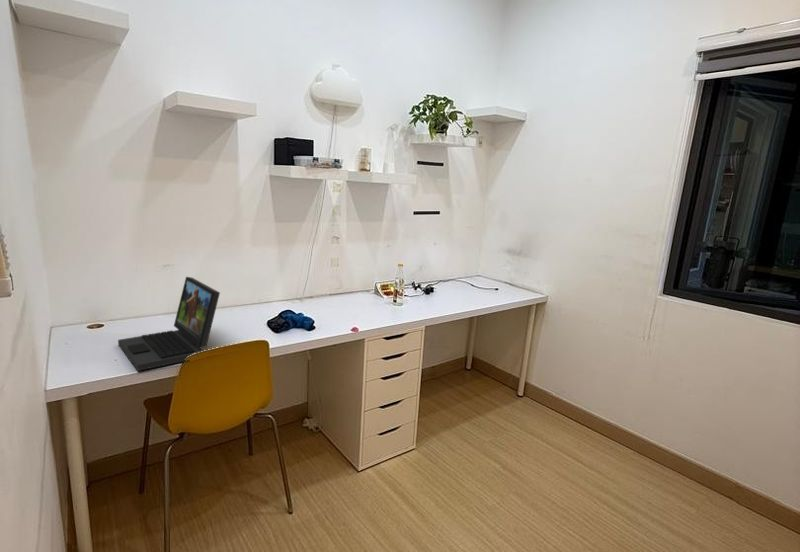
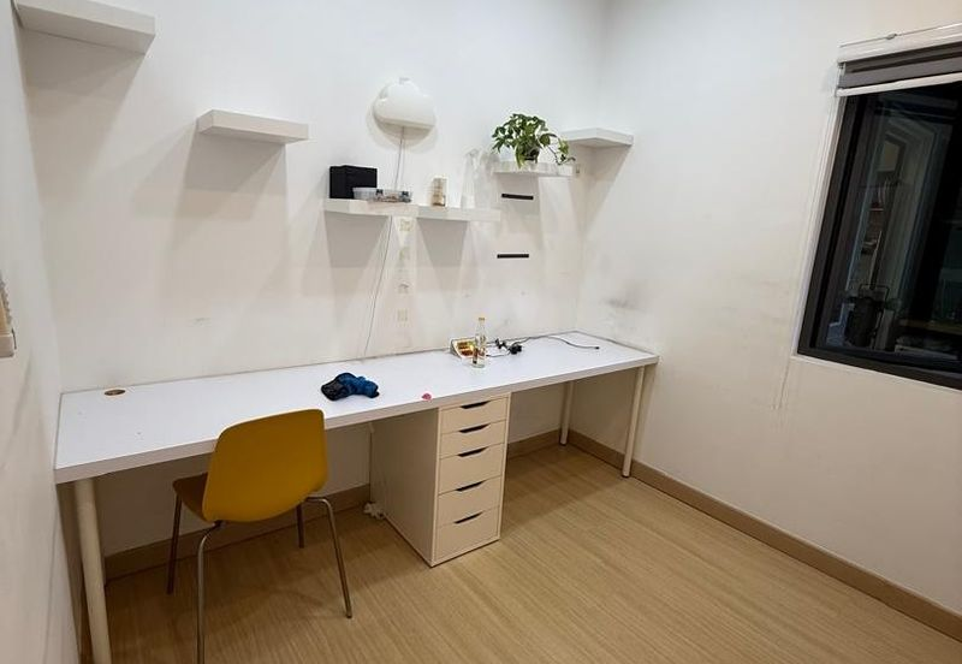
- laptop [117,276,221,372]
